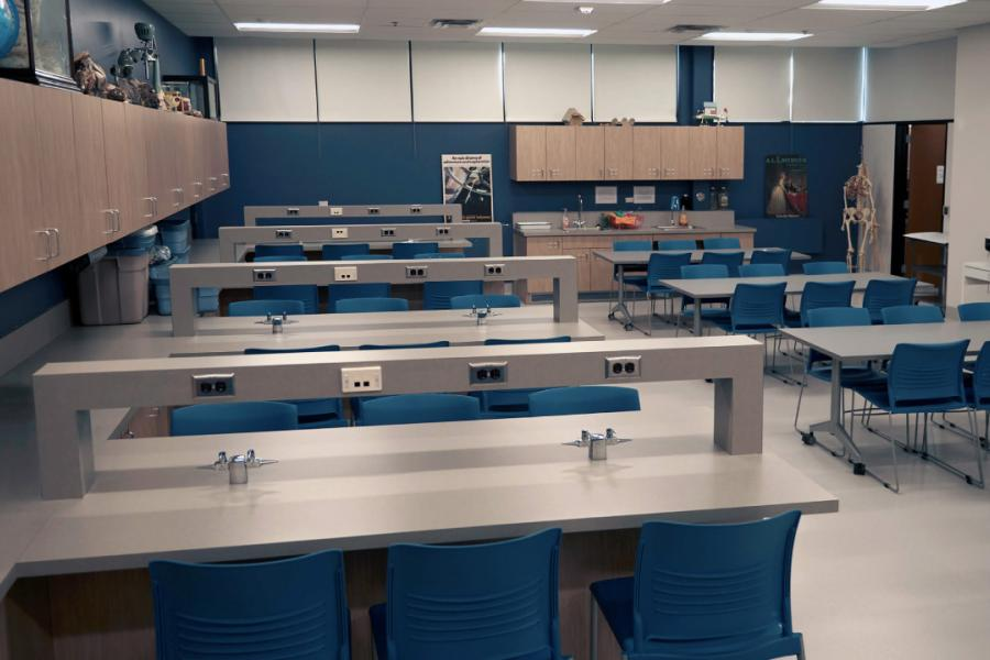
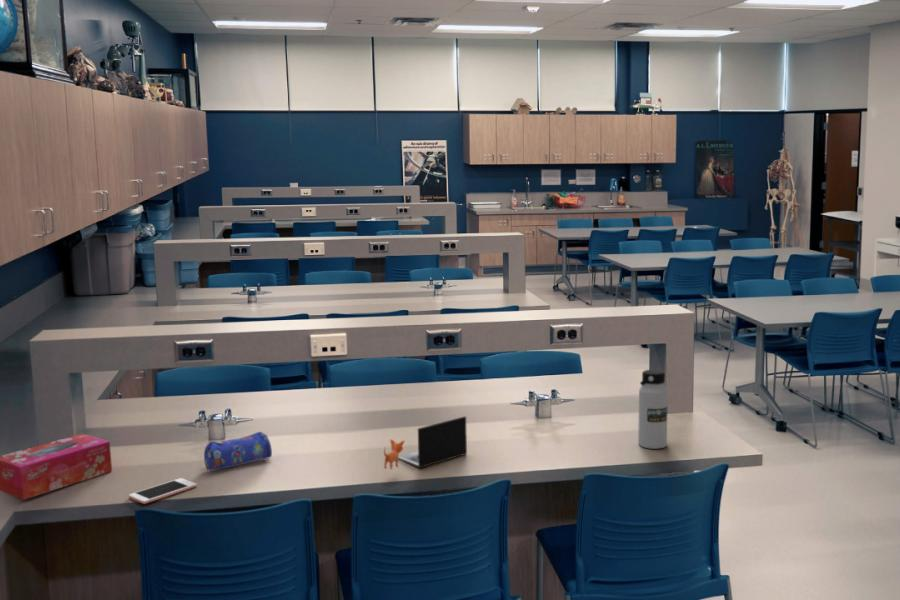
+ pencil case [203,431,273,472]
+ tissue box [0,433,113,501]
+ laptop [383,415,468,470]
+ cell phone [128,477,198,505]
+ water bottle [637,369,669,450]
